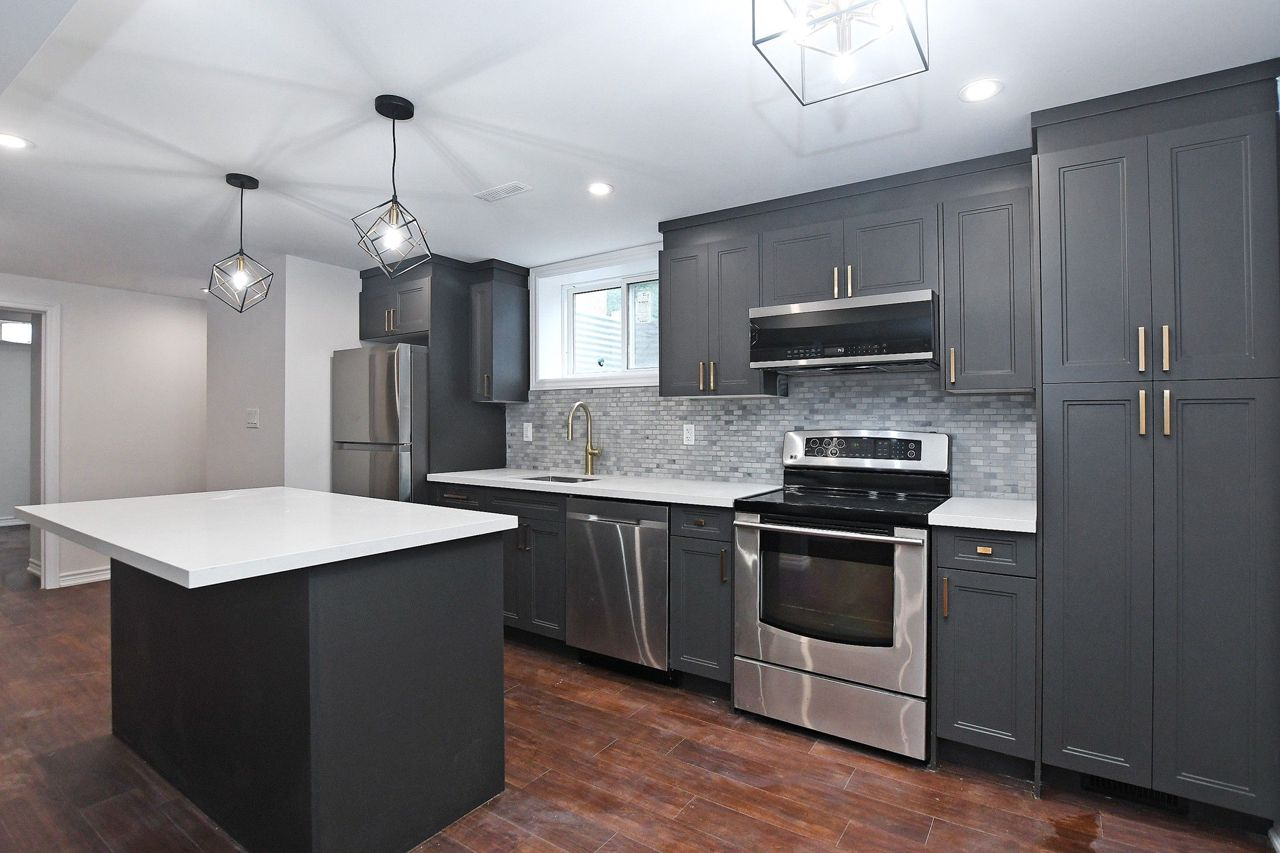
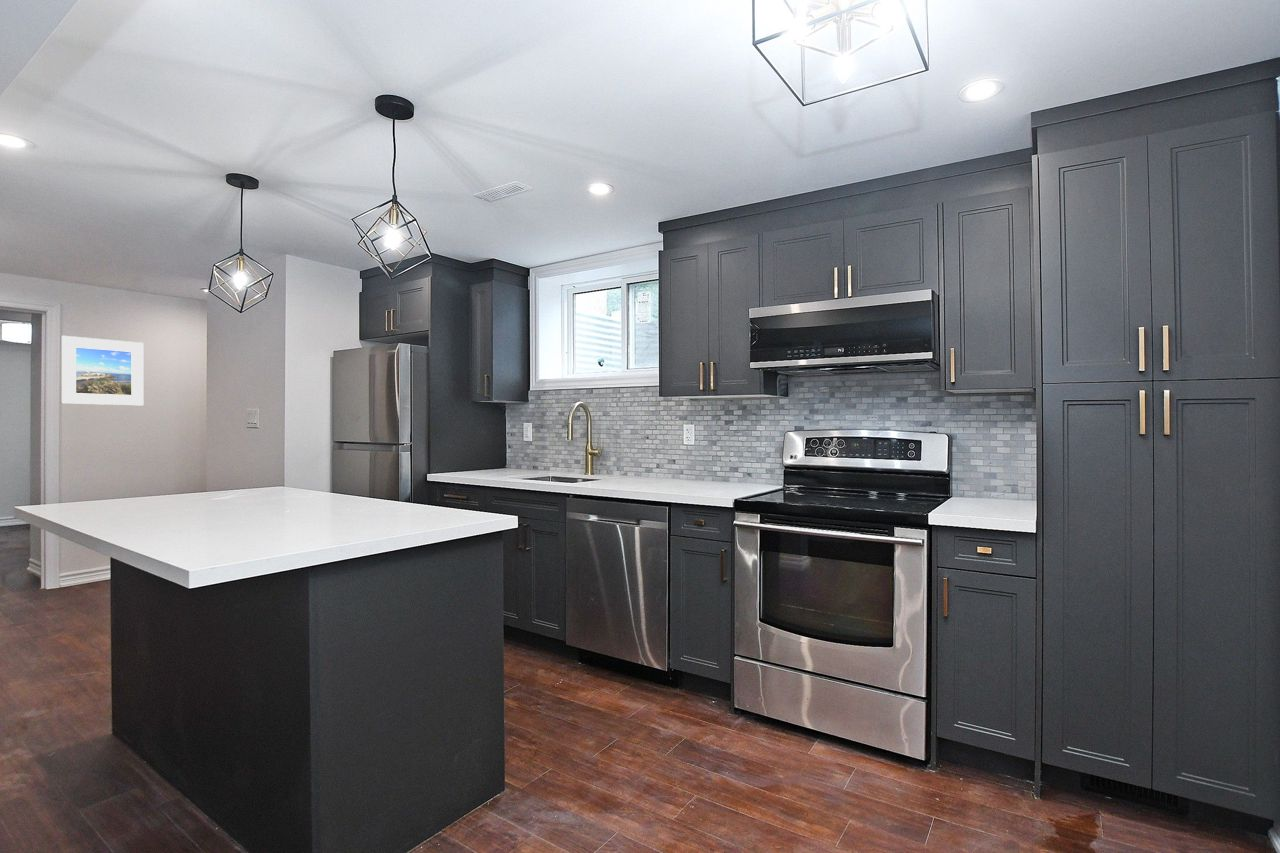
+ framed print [61,335,145,406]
